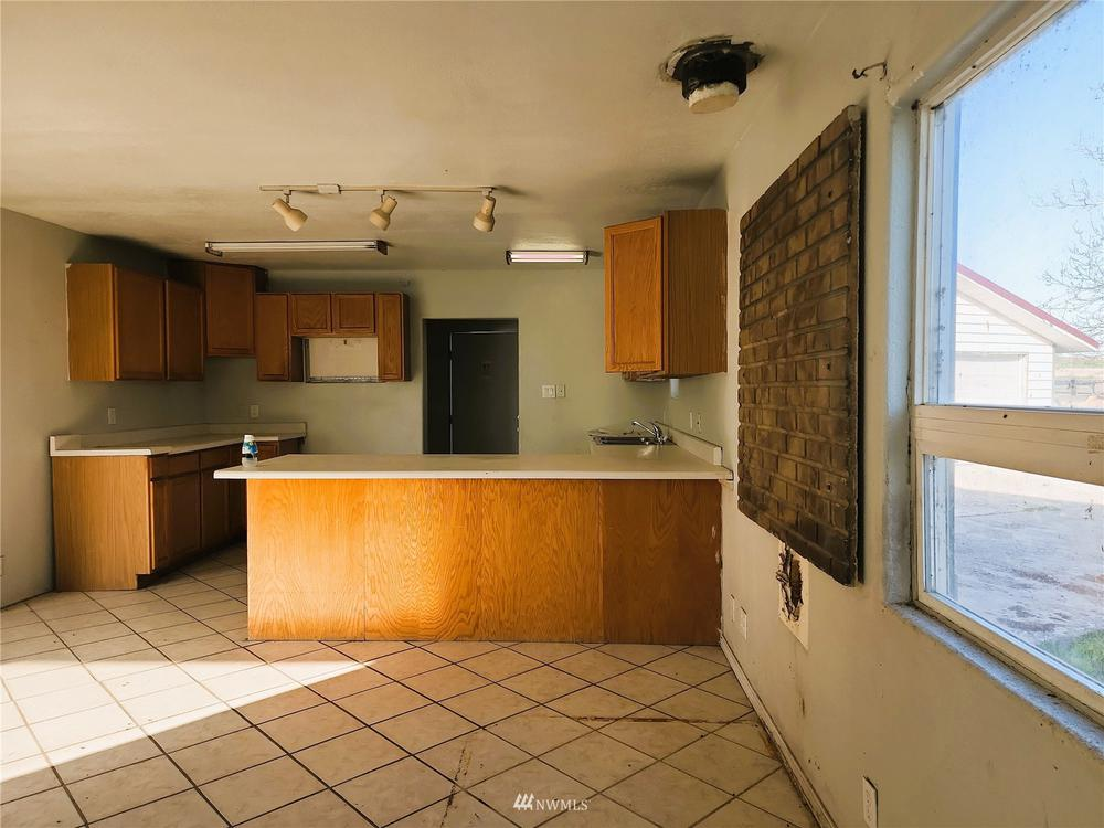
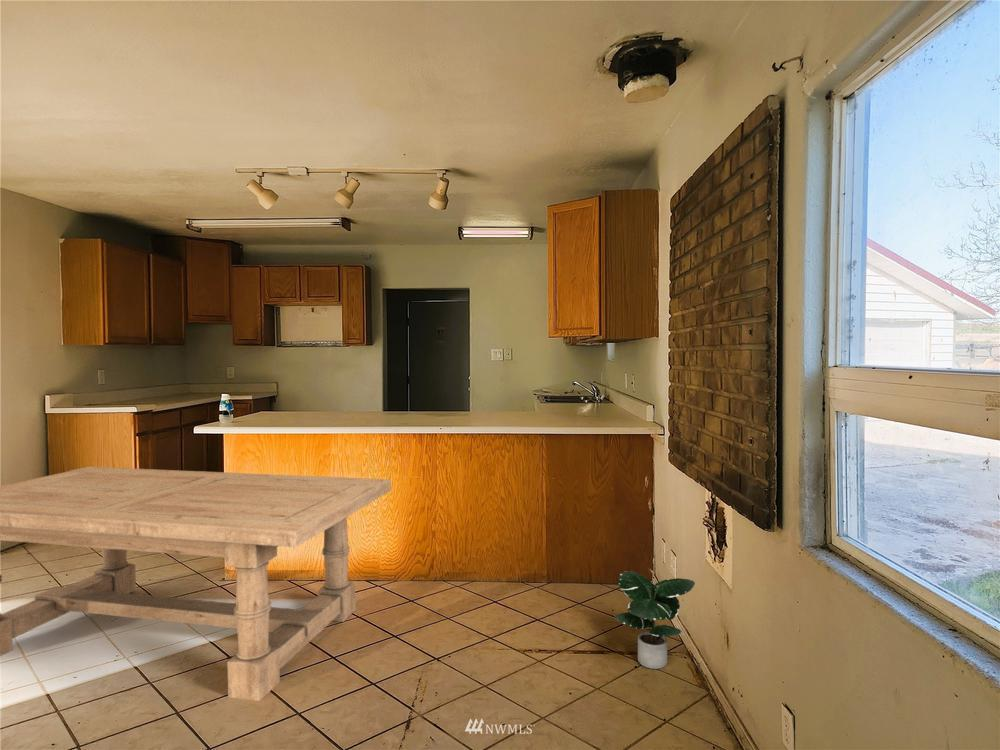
+ dining table [0,466,392,702]
+ potted plant [614,570,696,670]
